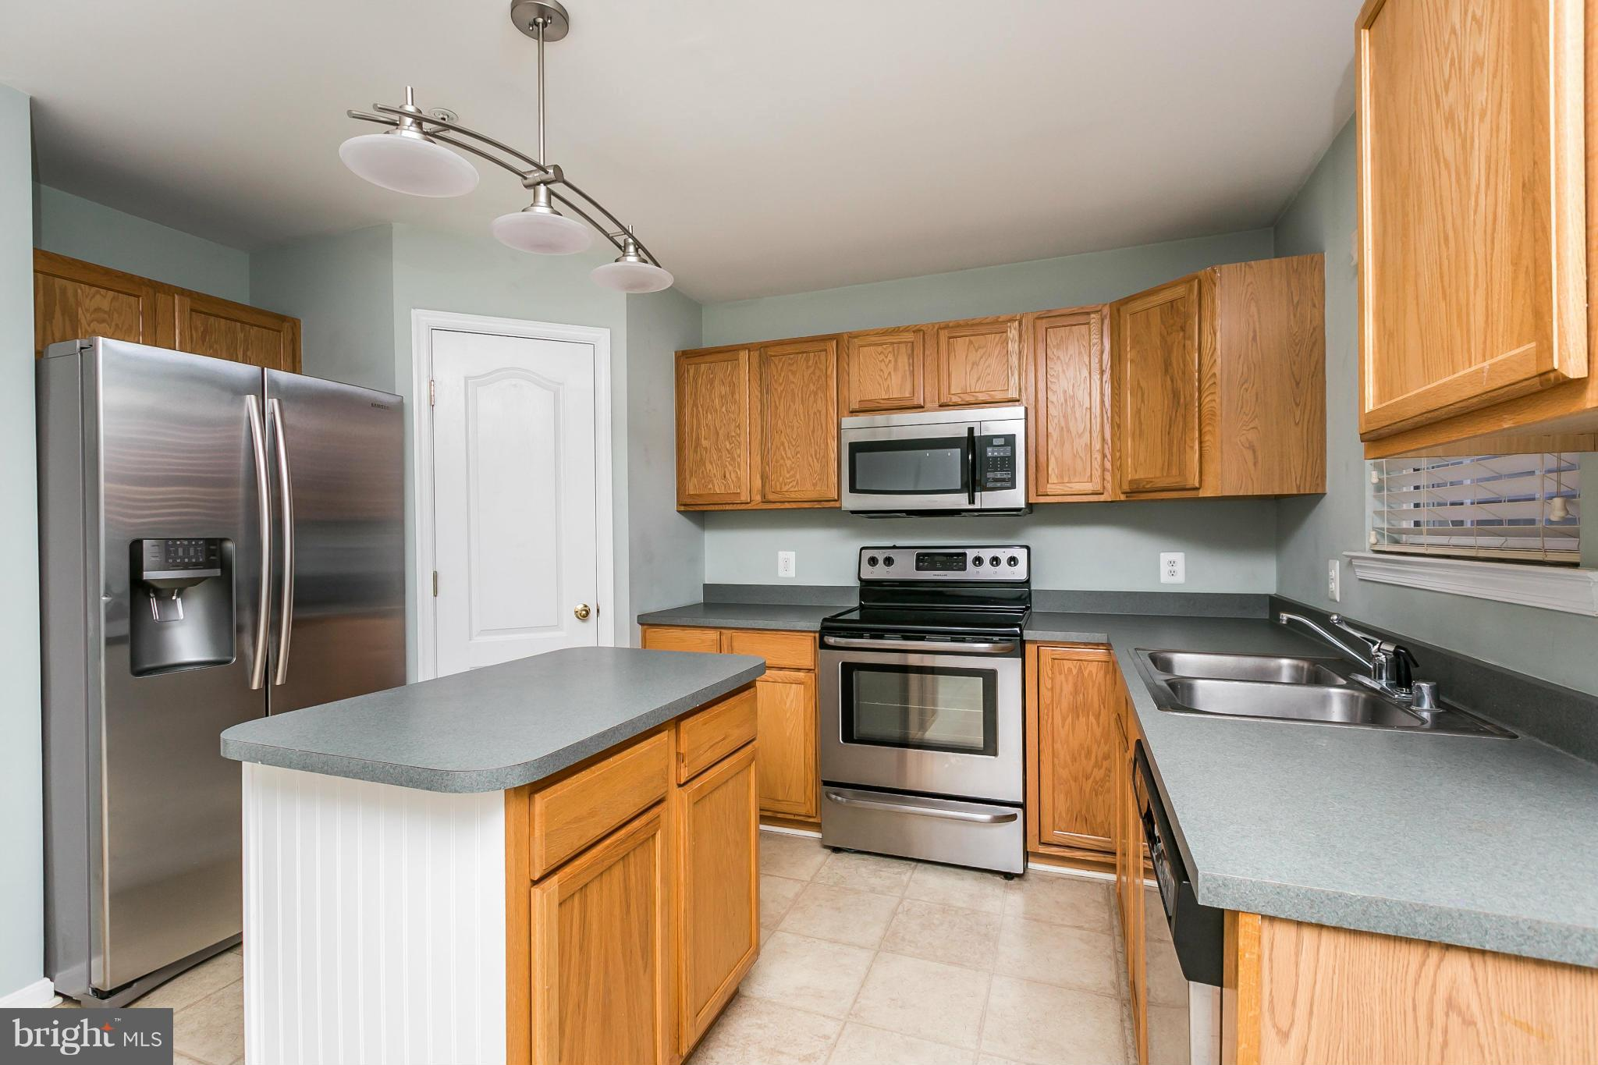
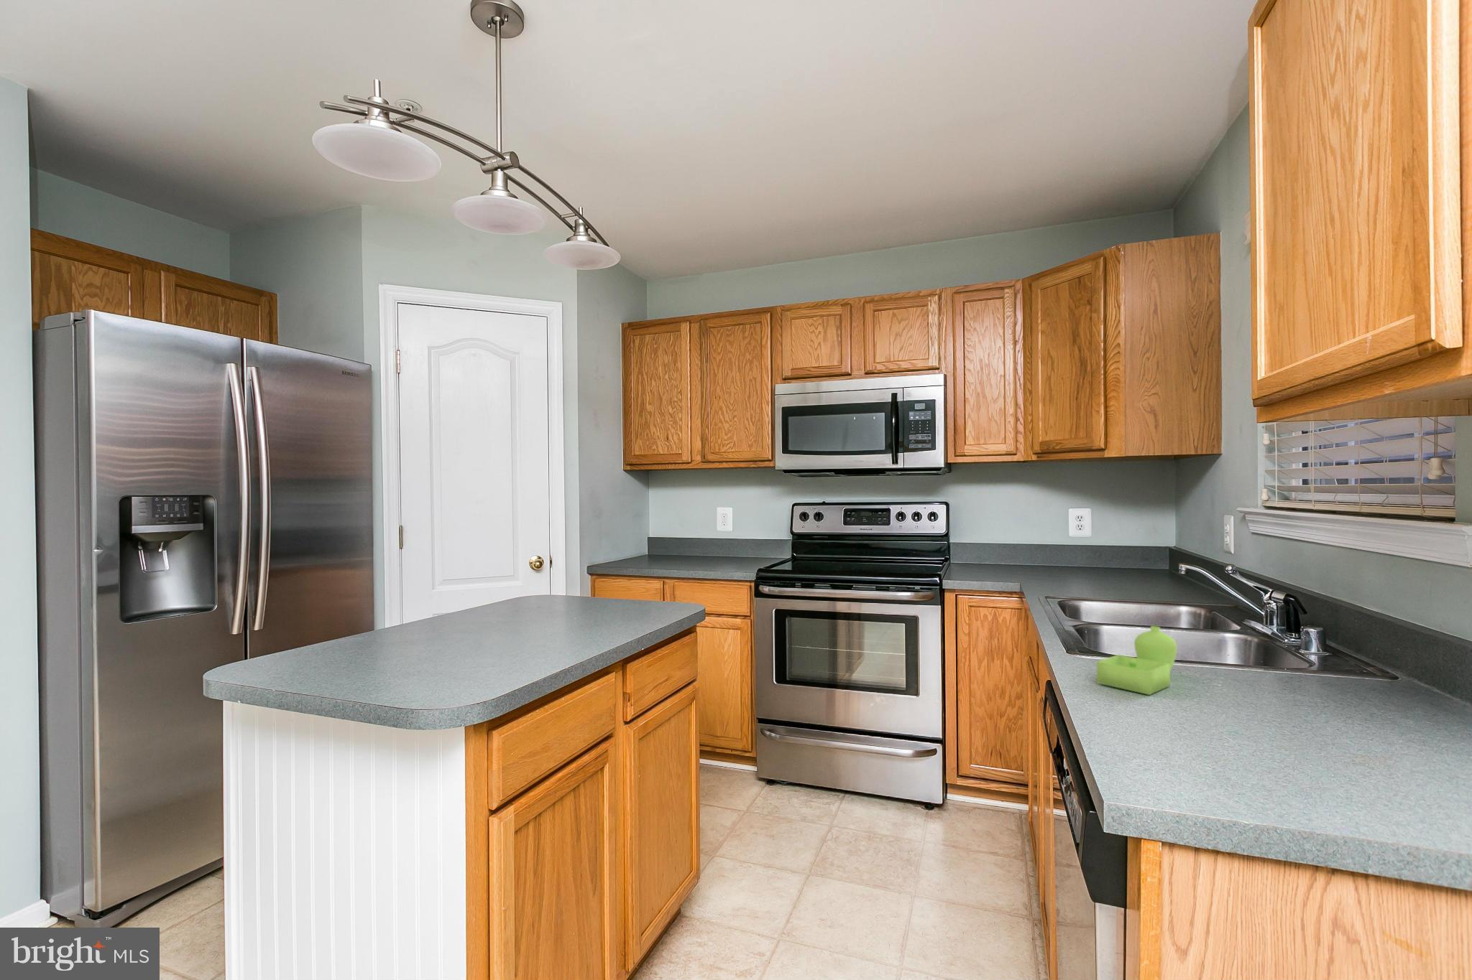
+ sugar bowl [1097,626,1178,696]
